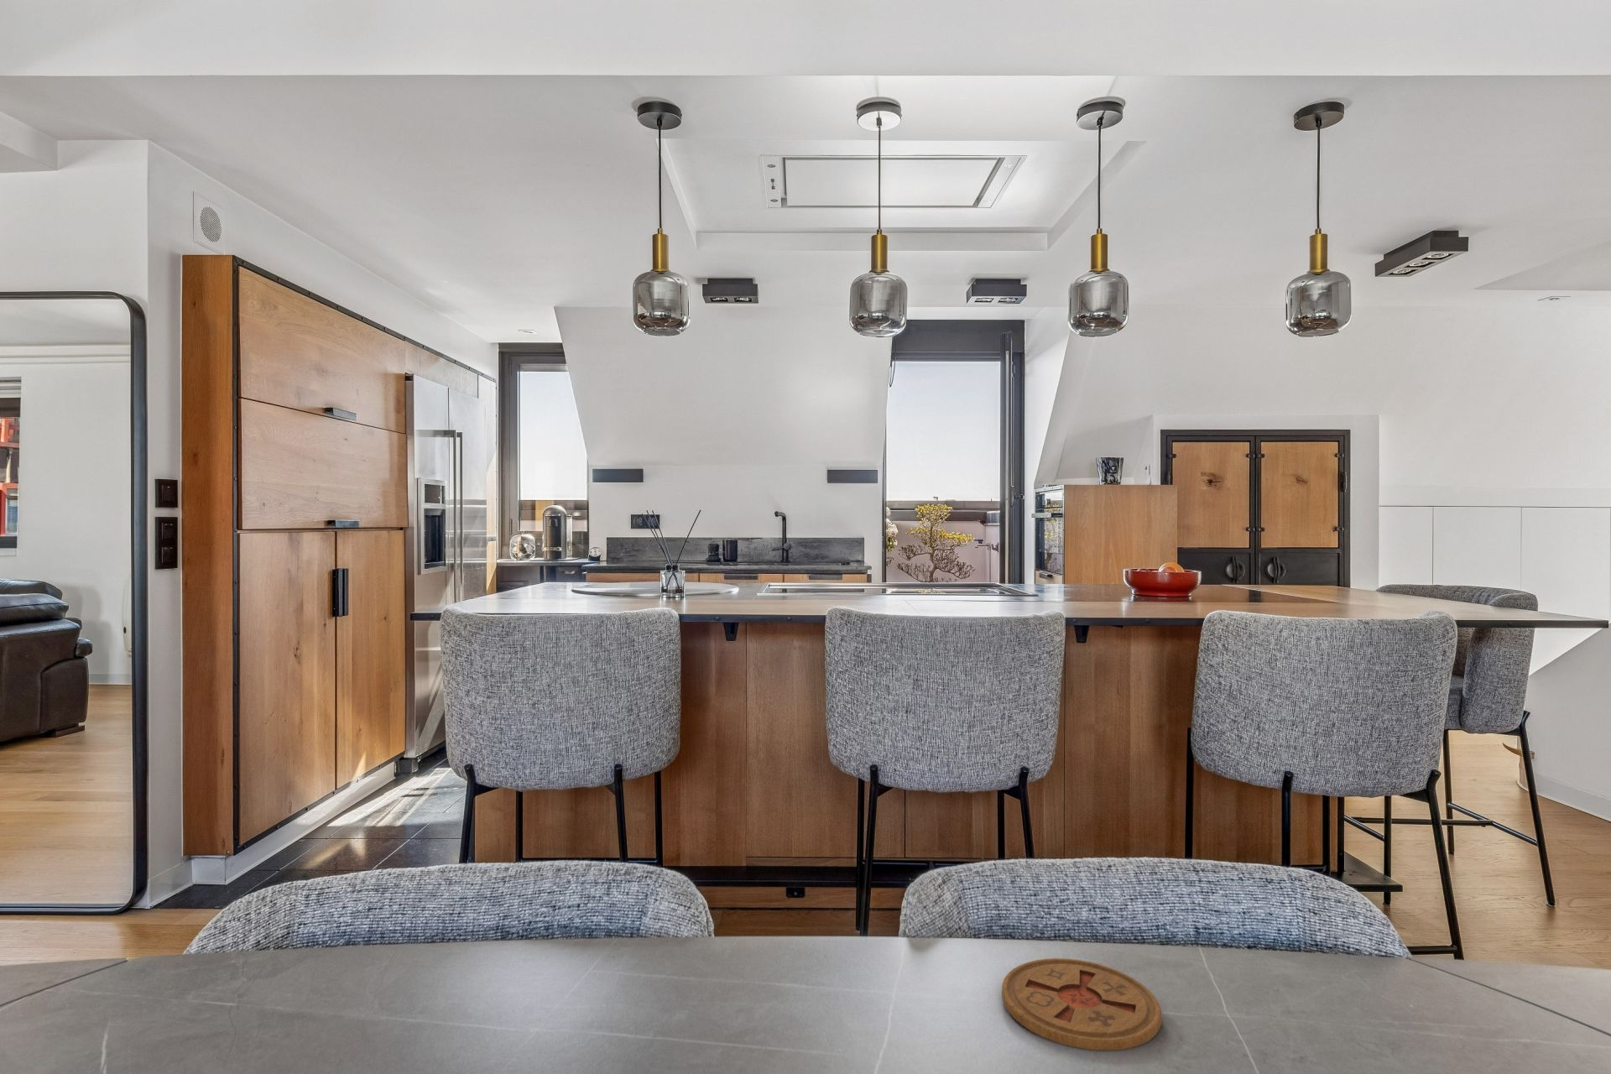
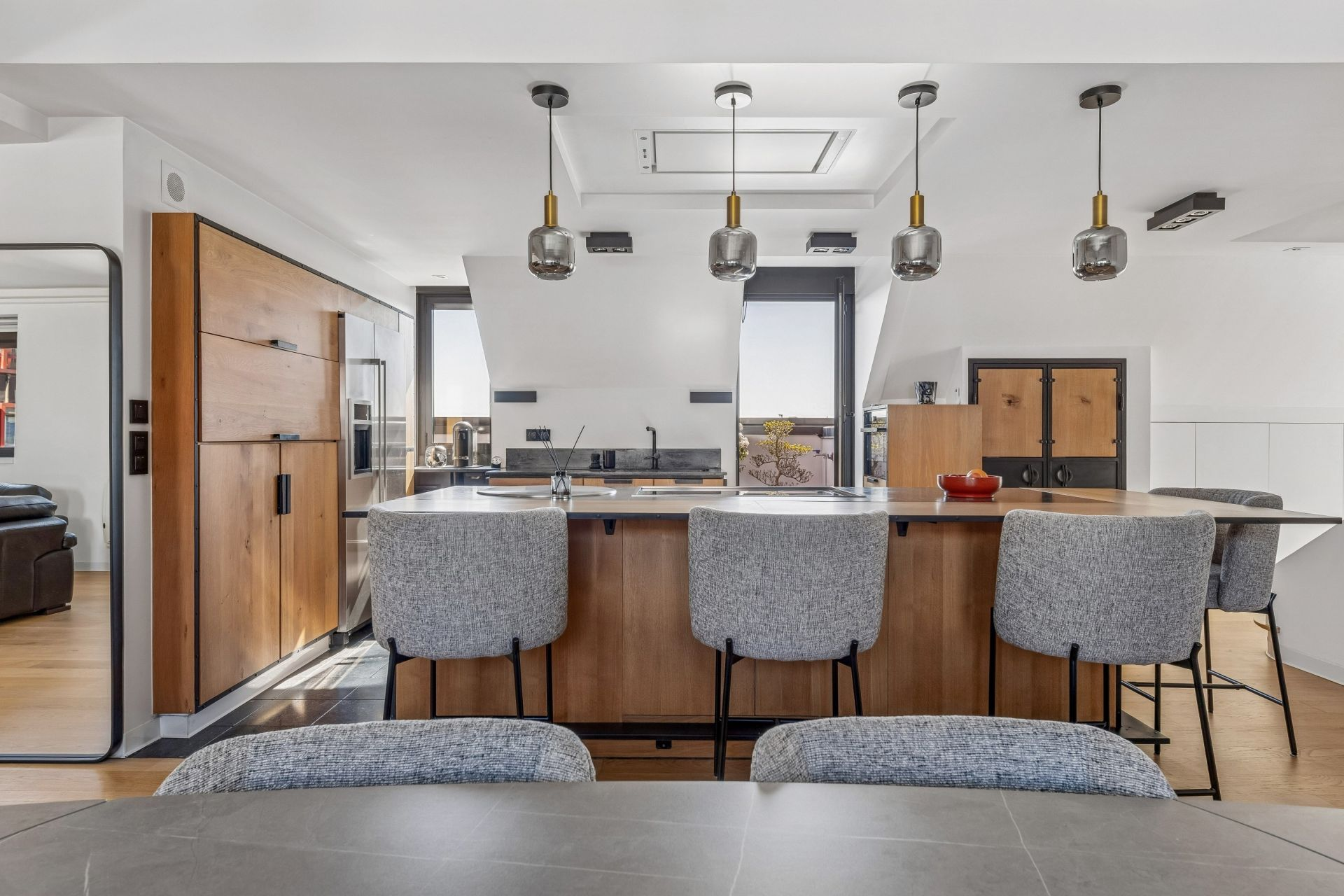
- coaster [1001,958,1163,1051]
